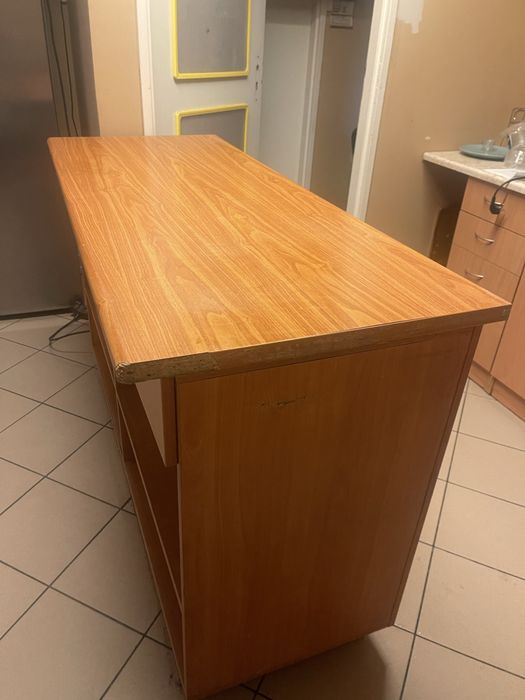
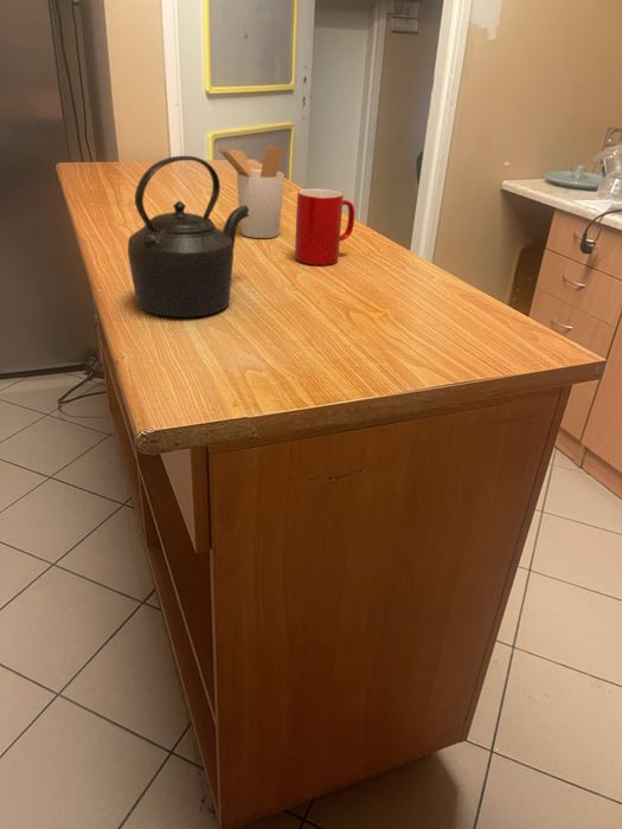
+ cup [294,188,355,266]
+ utensil holder [216,144,286,239]
+ kettle [127,155,249,319]
